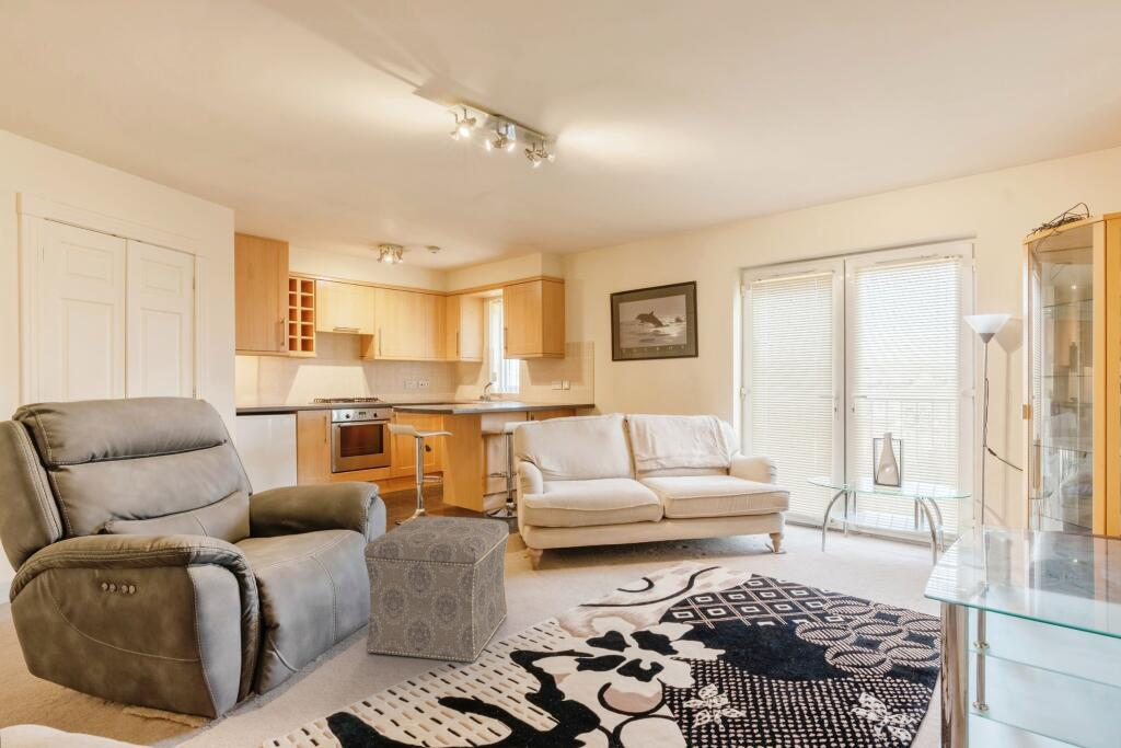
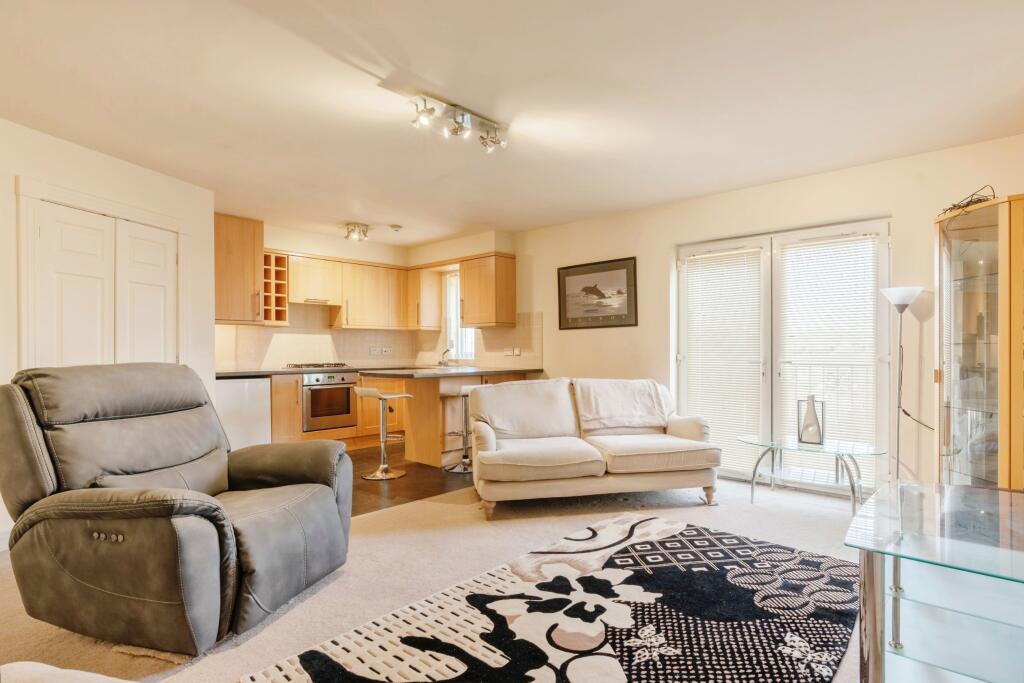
- ottoman [362,515,510,664]
